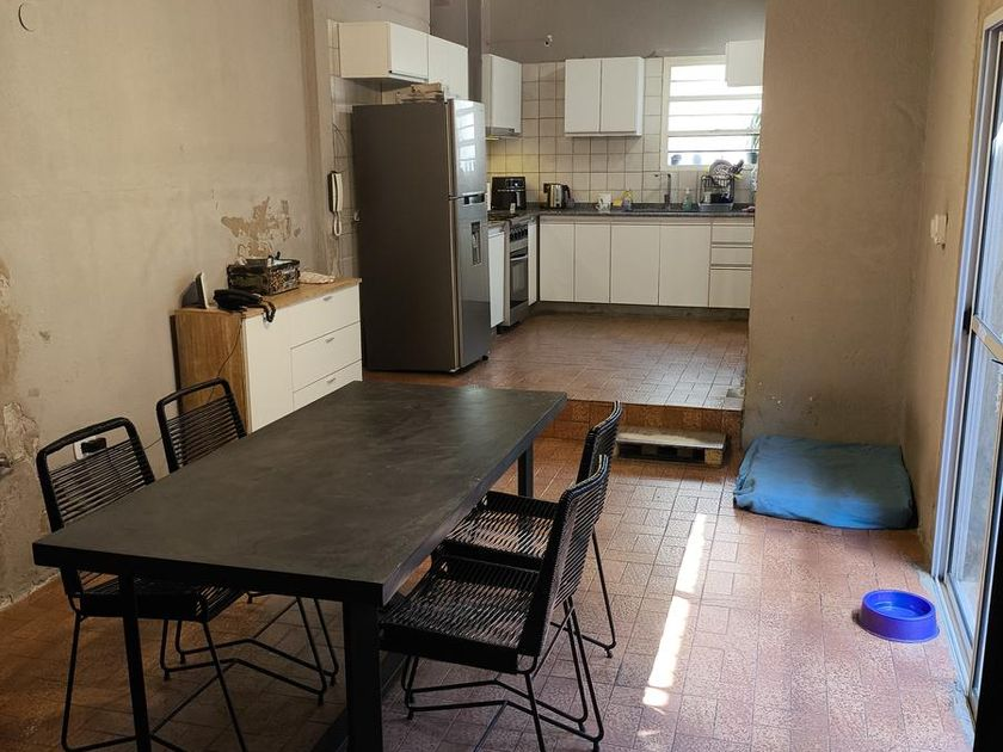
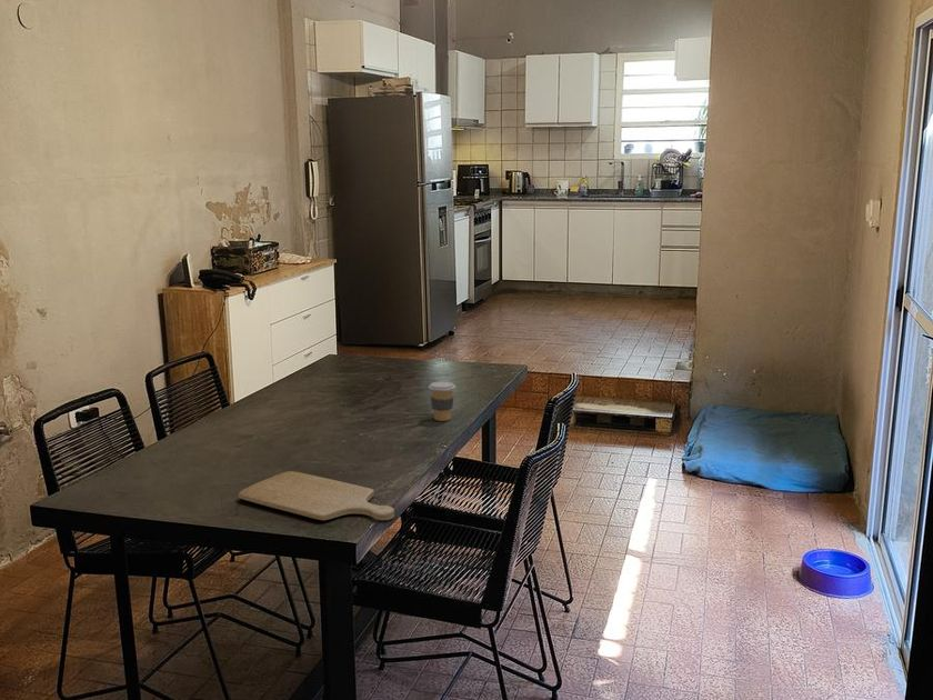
+ coffee cup [428,380,457,422]
+ chopping board [238,470,395,521]
